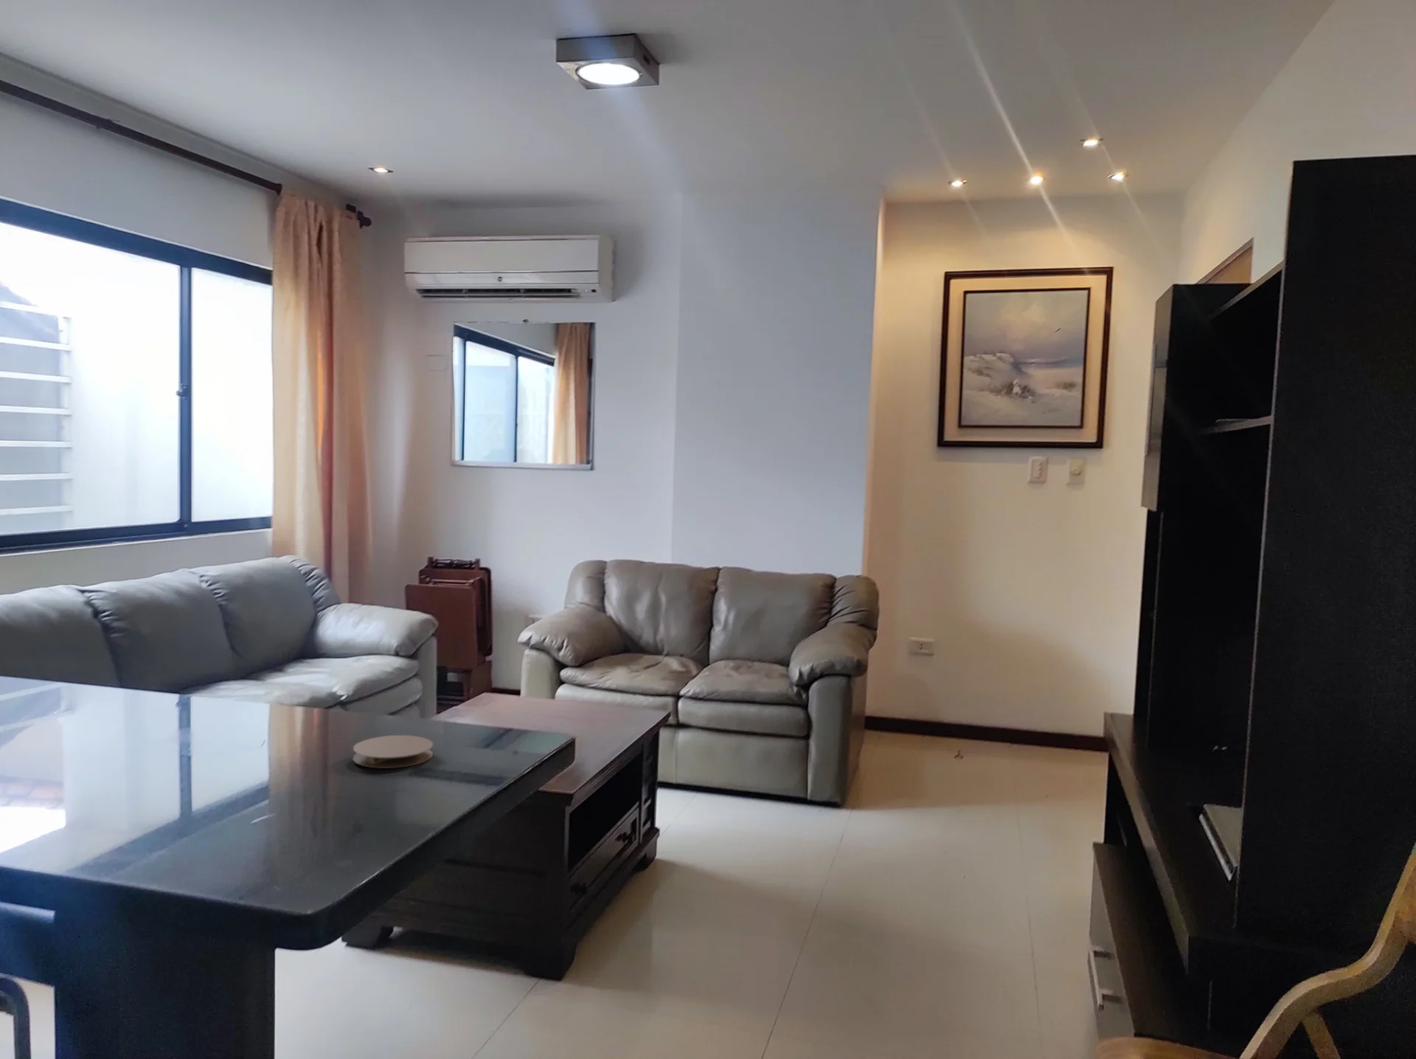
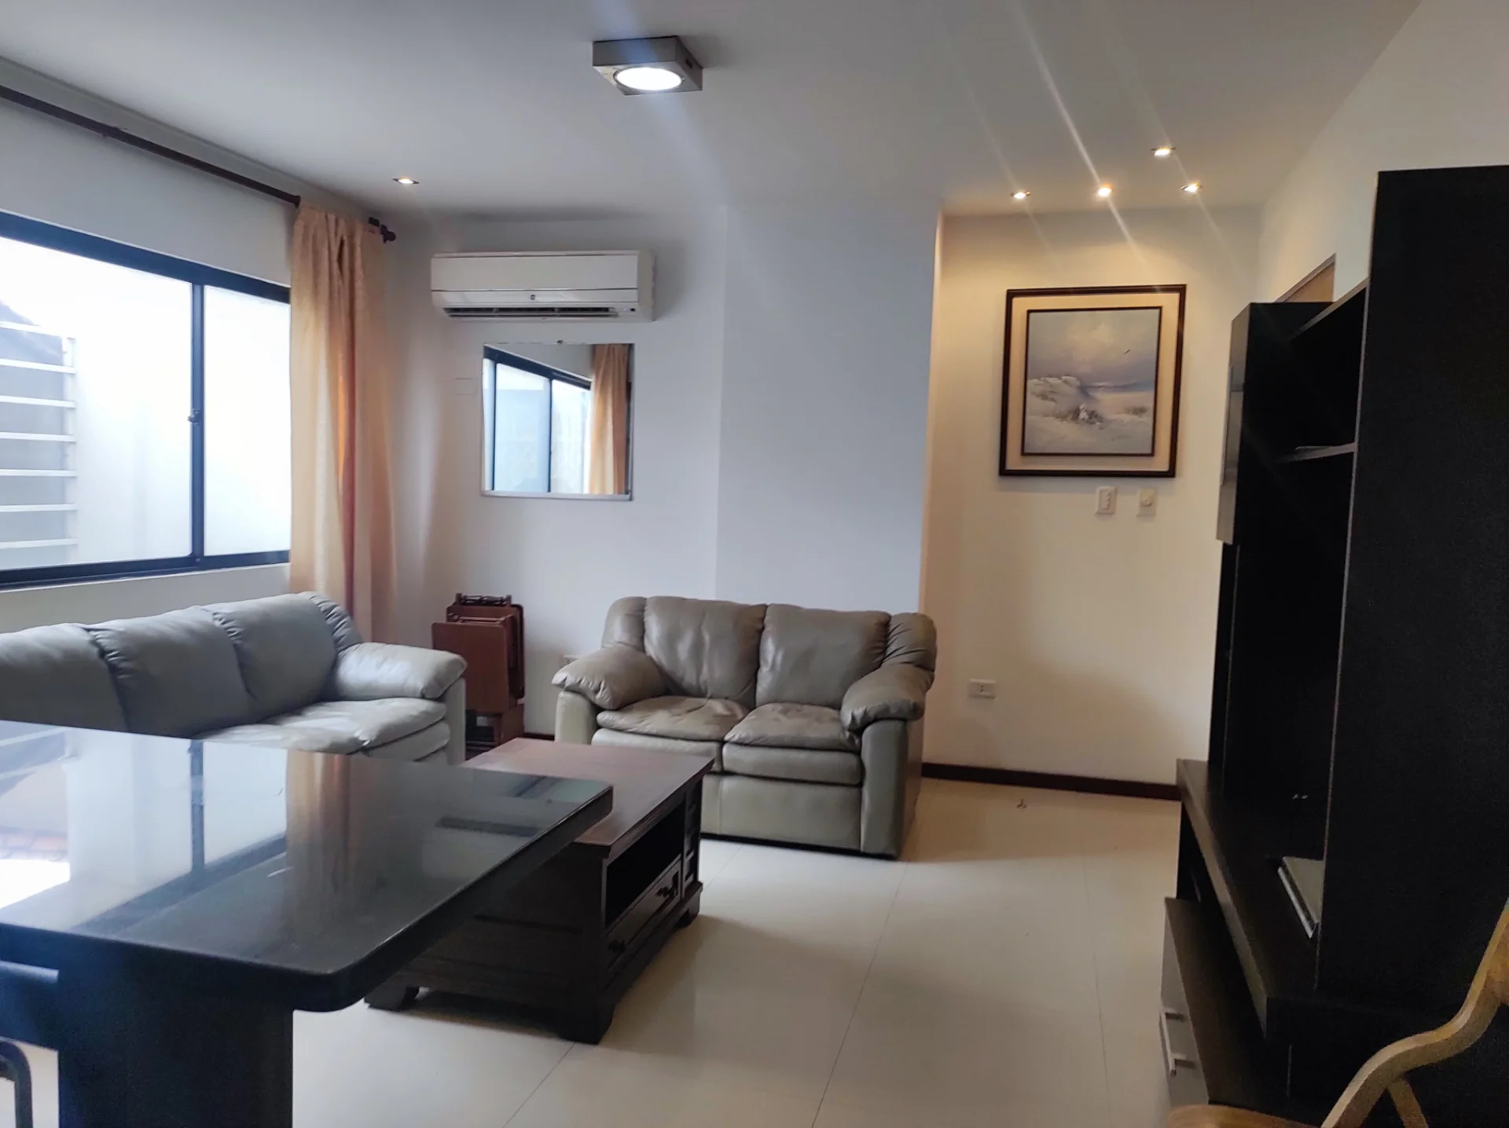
- coaster [353,734,434,769]
